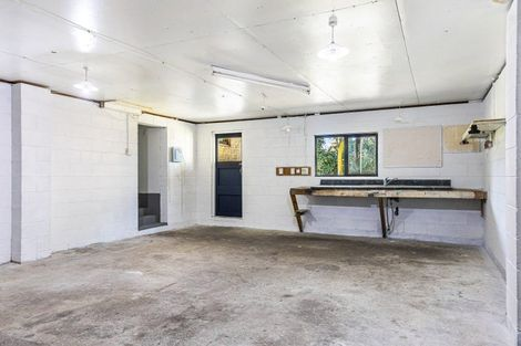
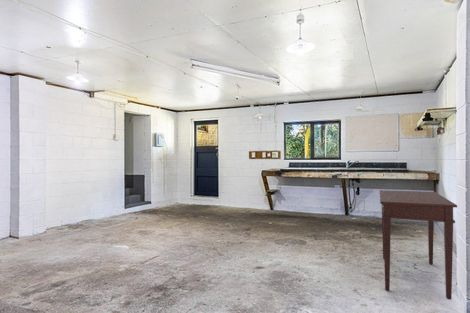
+ desk [378,189,458,300]
